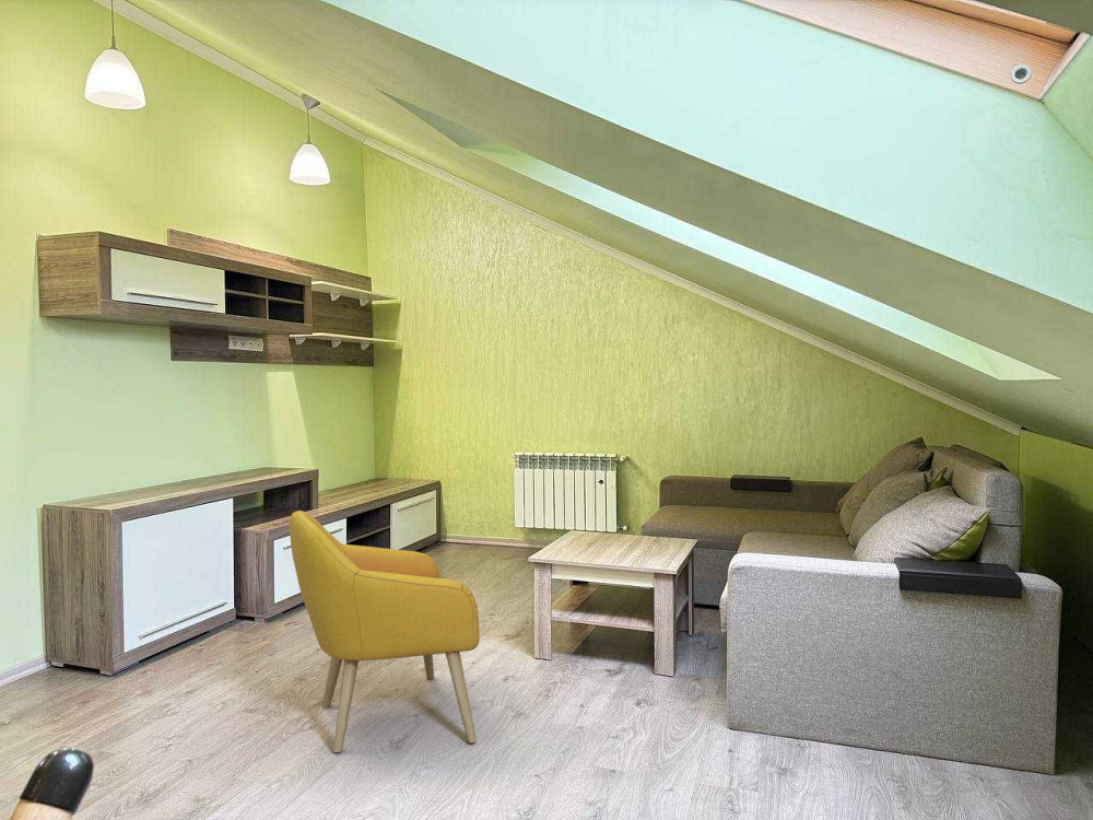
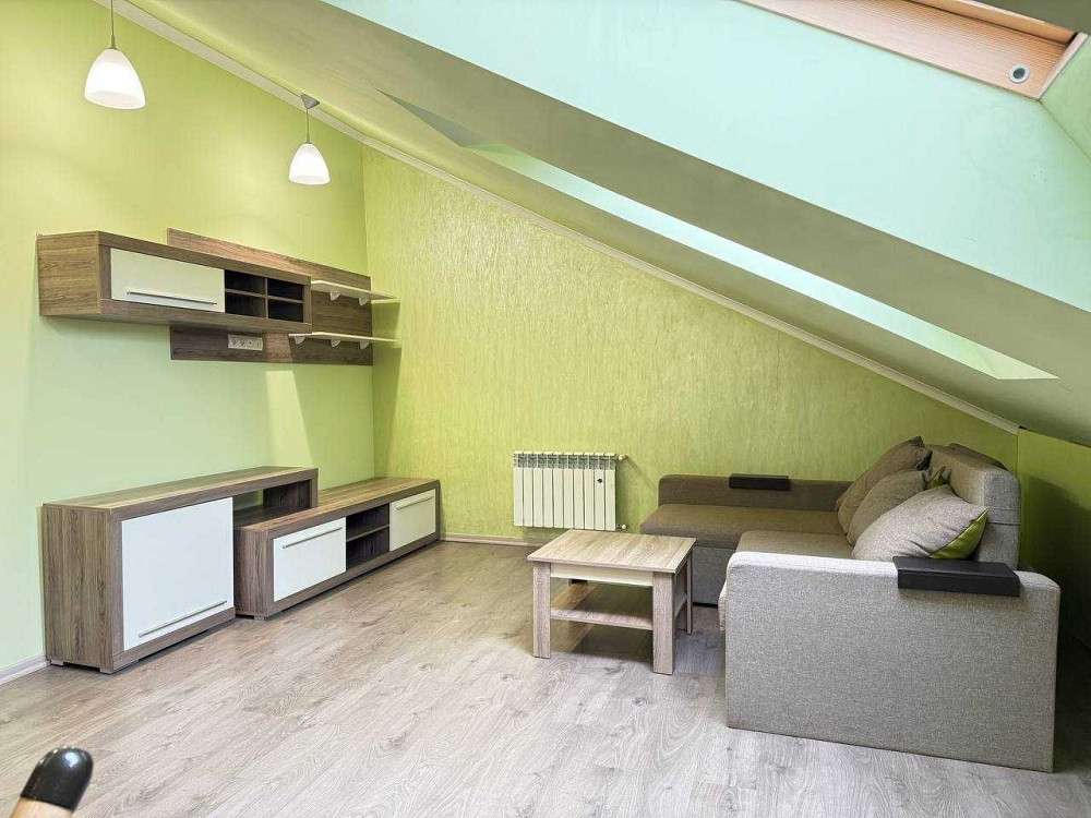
- armchair [289,509,481,753]
